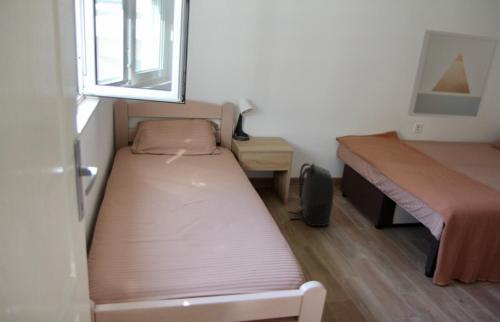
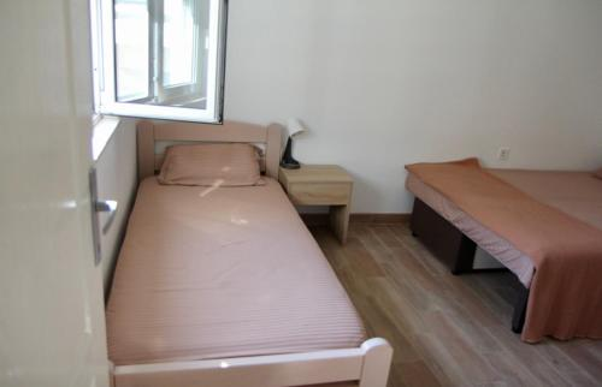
- wall art [407,29,500,120]
- backpack [287,162,335,227]
